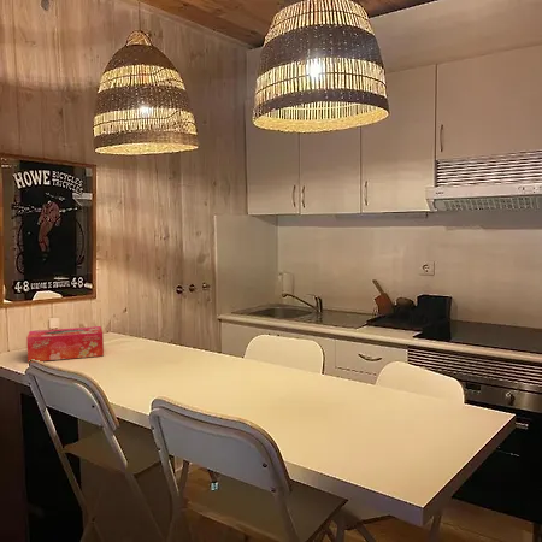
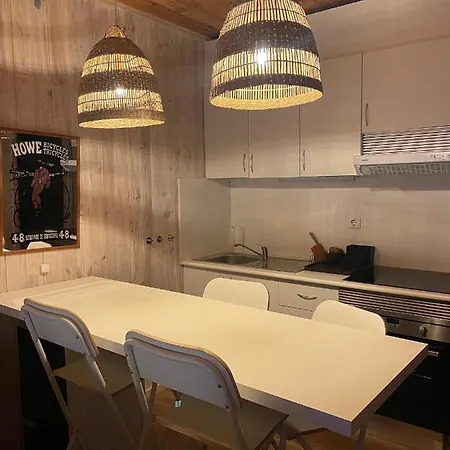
- tissue box [25,325,105,364]
